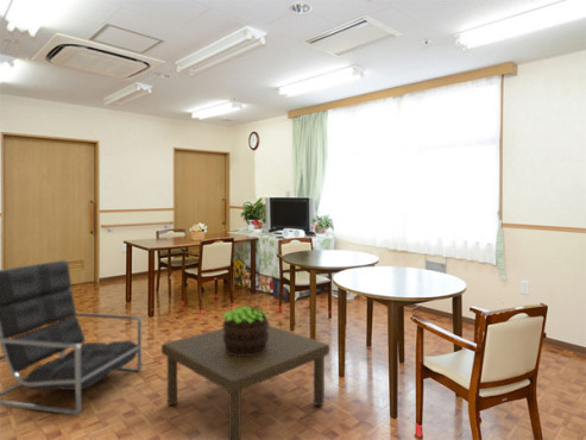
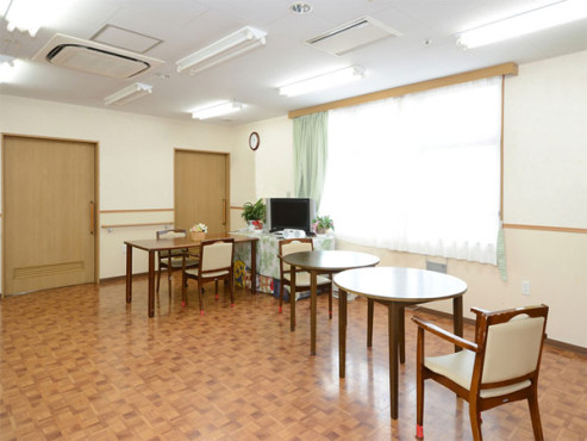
- potted plant [221,304,270,357]
- coffee table [160,325,330,440]
- lounge chair [0,259,143,416]
